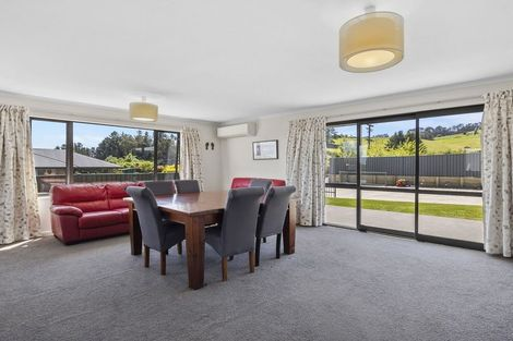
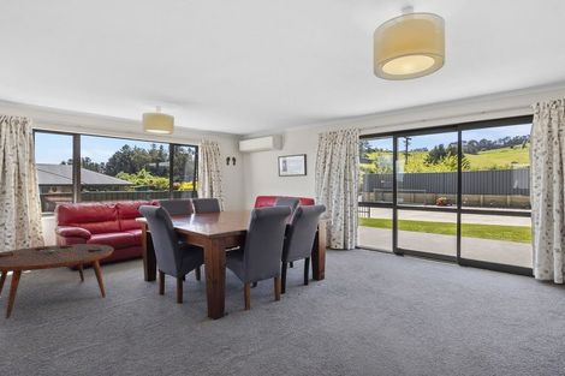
+ coffee table [0,243,115,320]
